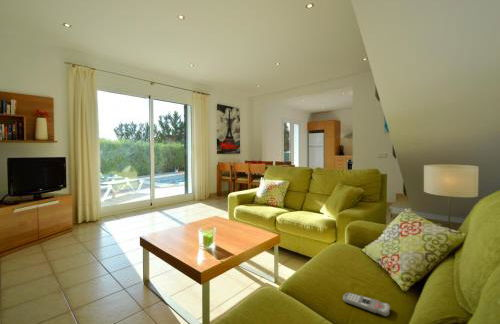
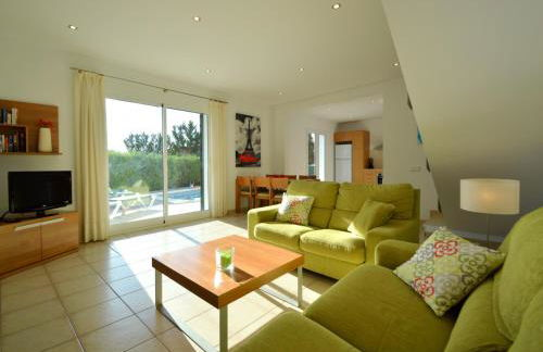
- remote control [342,292,392,318]
